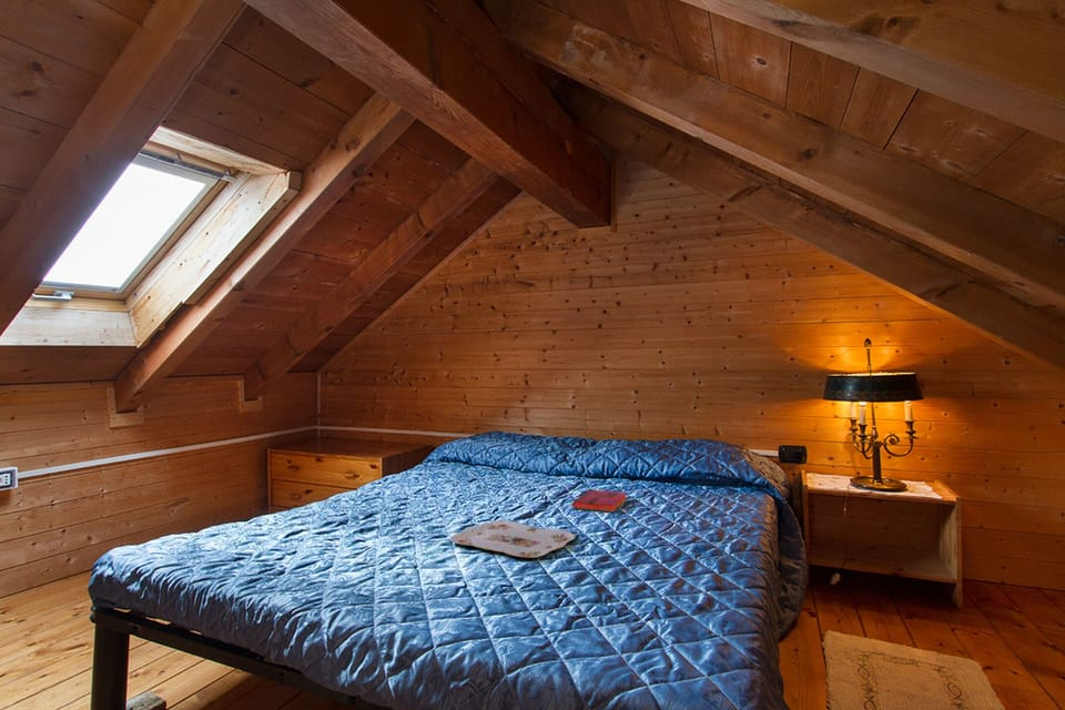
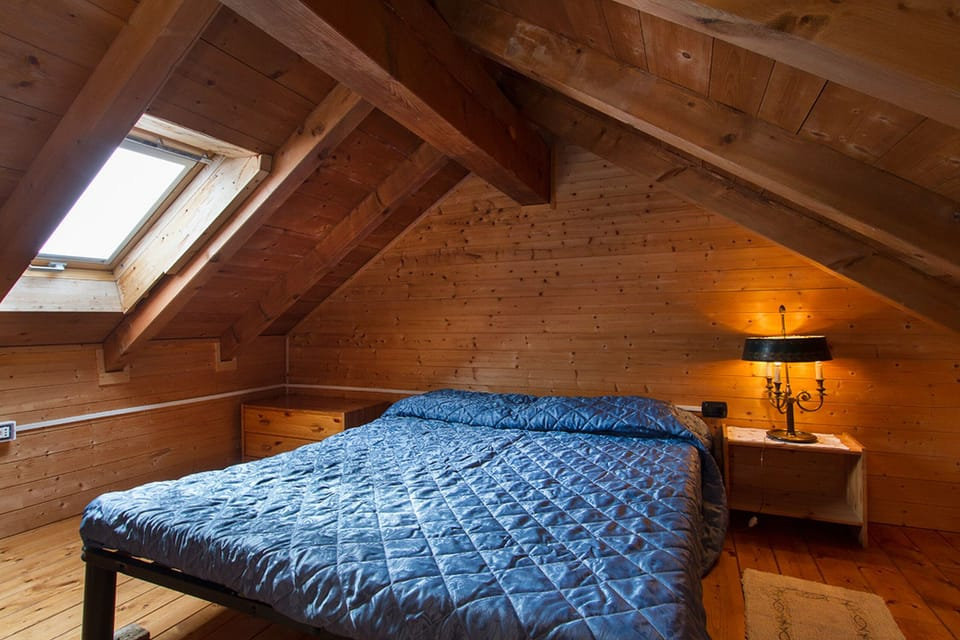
- hardback book [571,488,628,514]
- serving tray [449,520,576,559]
